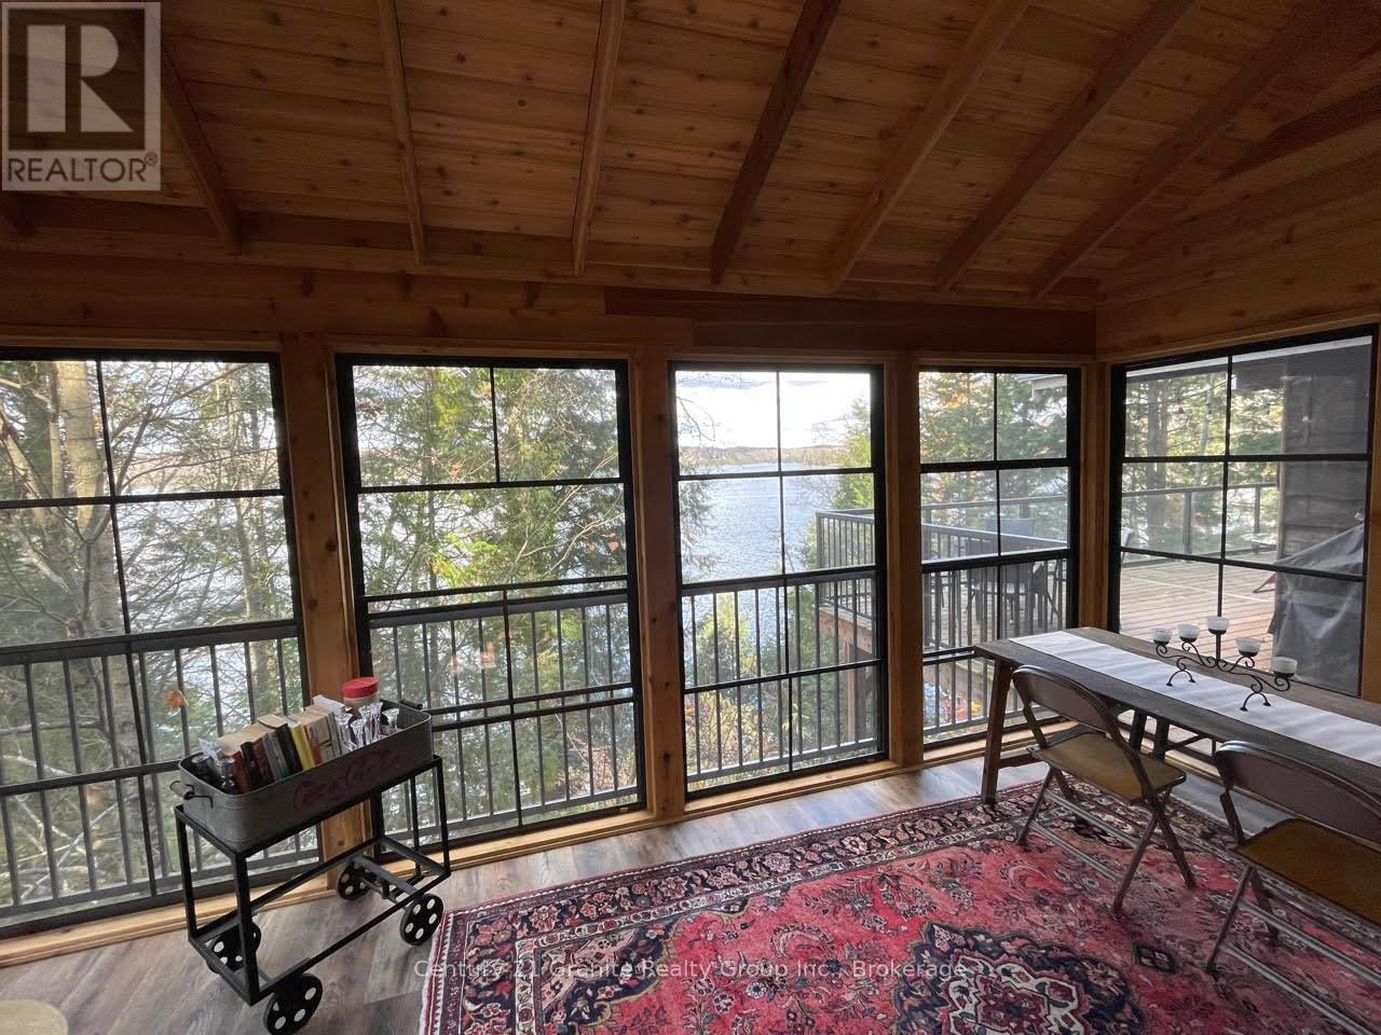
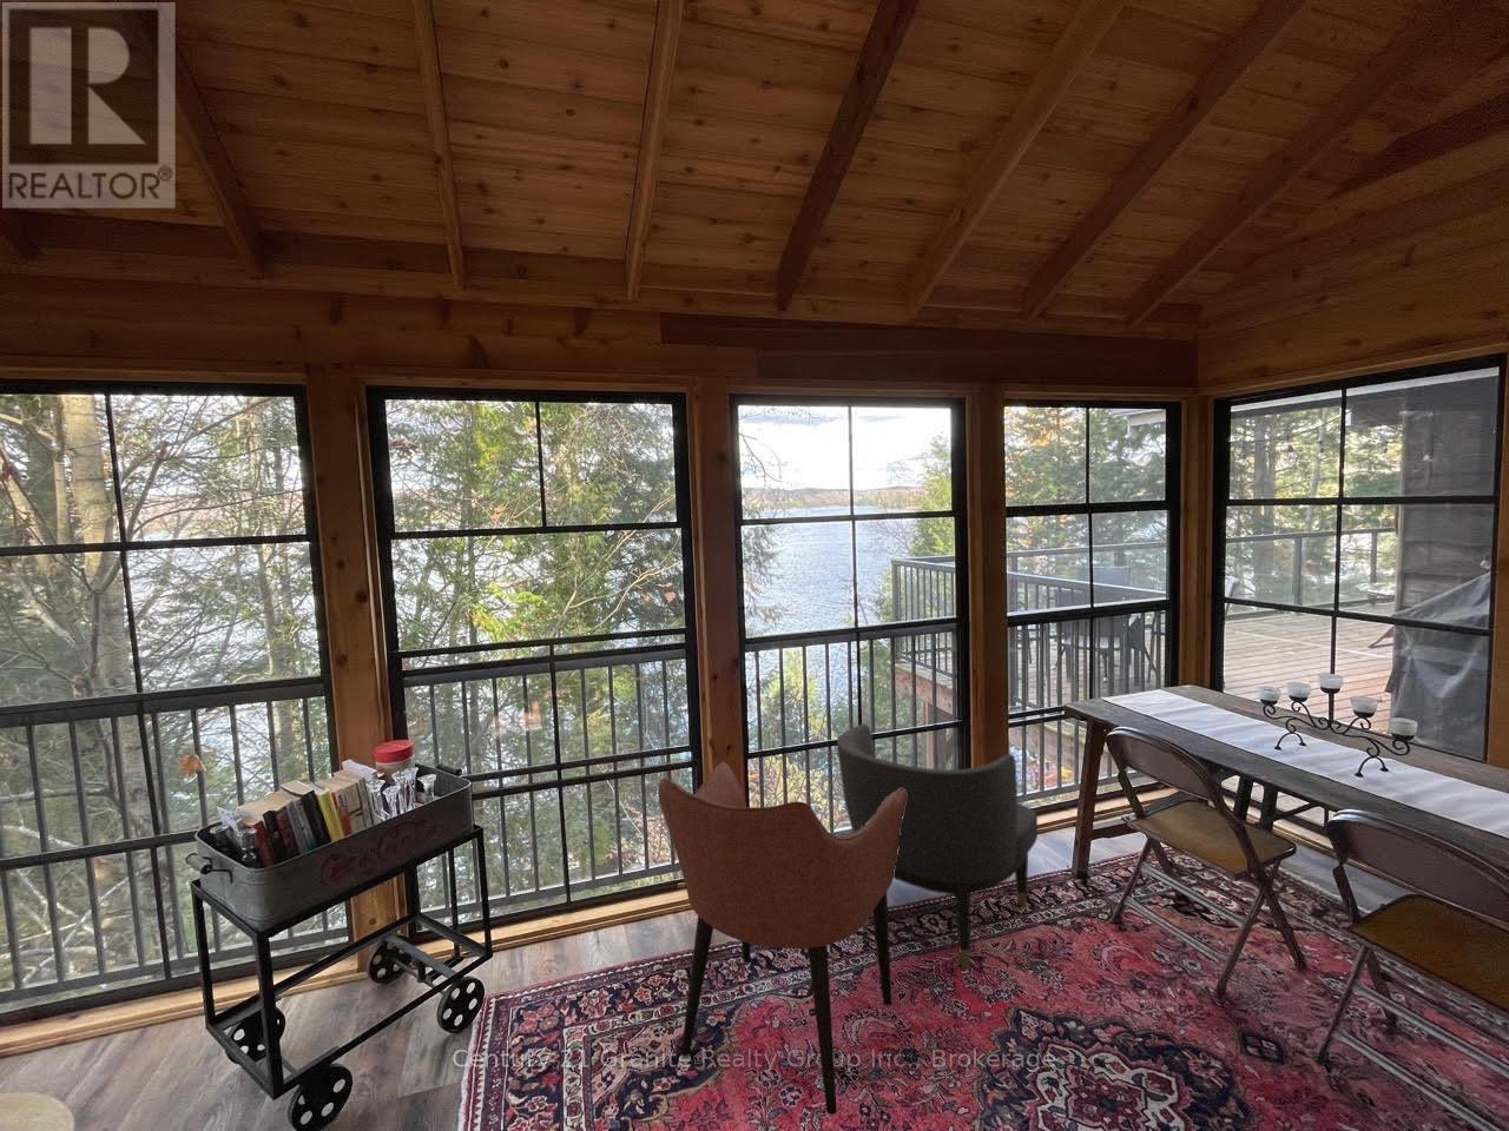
+ armchair [657,760,907,1116]
+ chair [835,722,1038,969]
